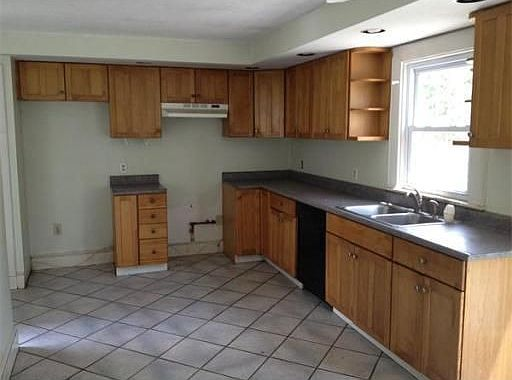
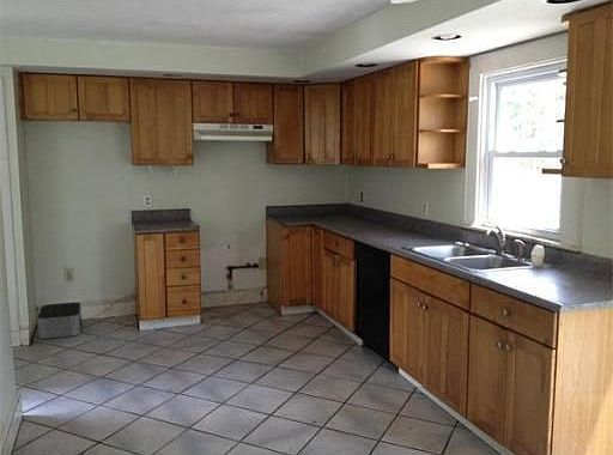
+ storage bin [36,302,83,340]
